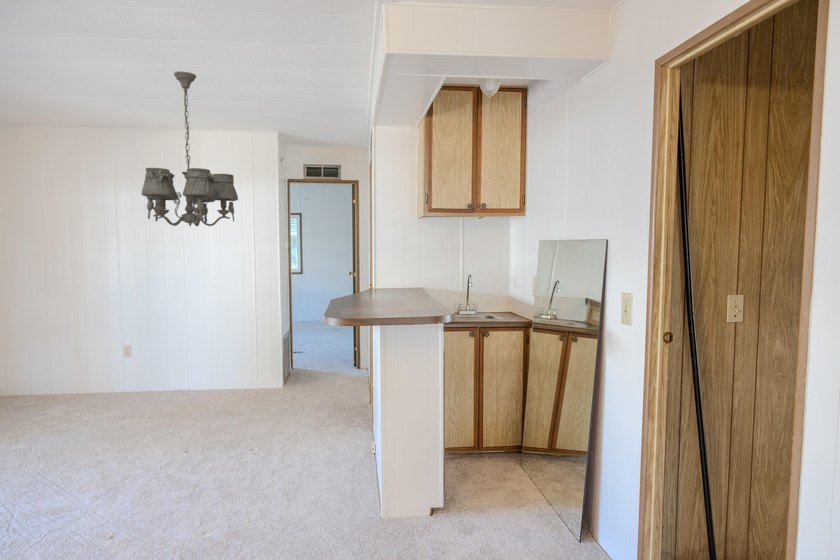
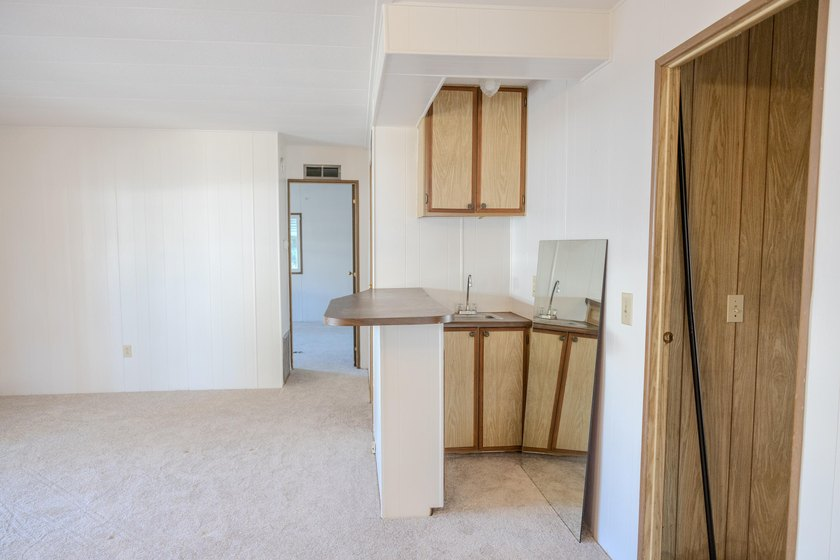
- chandelier [140,70,239,228]
